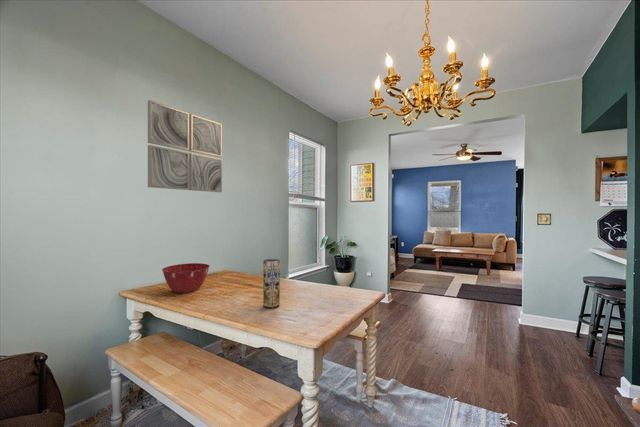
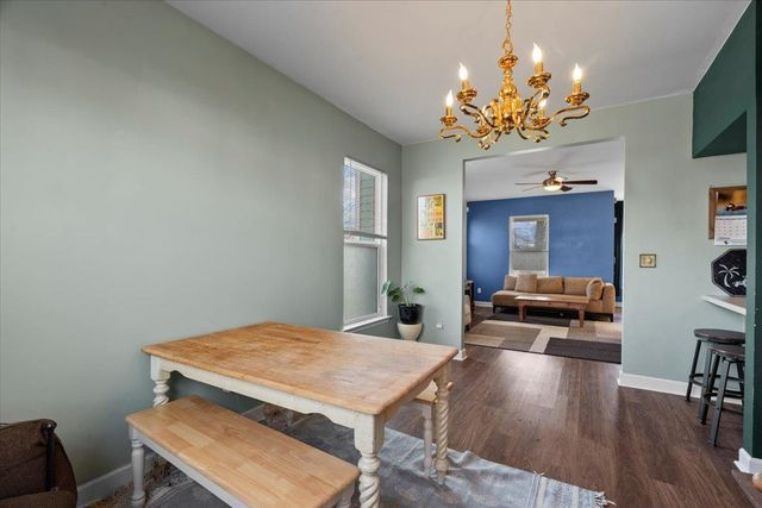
- wall art [147,99,223,193]
- mixing bowl [161,262,210,294]
- vase [262,258,281,310]
